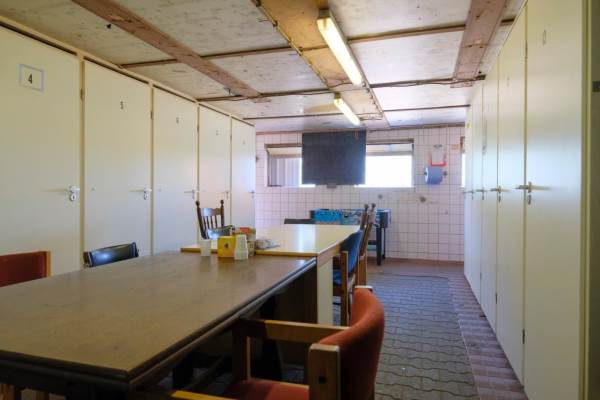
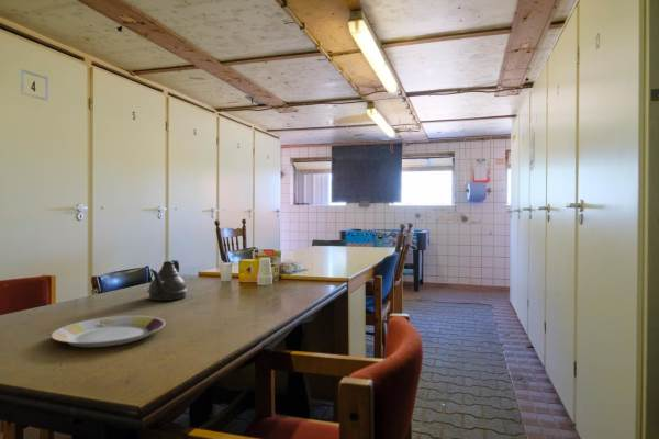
+ teapot [146,259,189,302]
+ plate [51,315,166,348]
